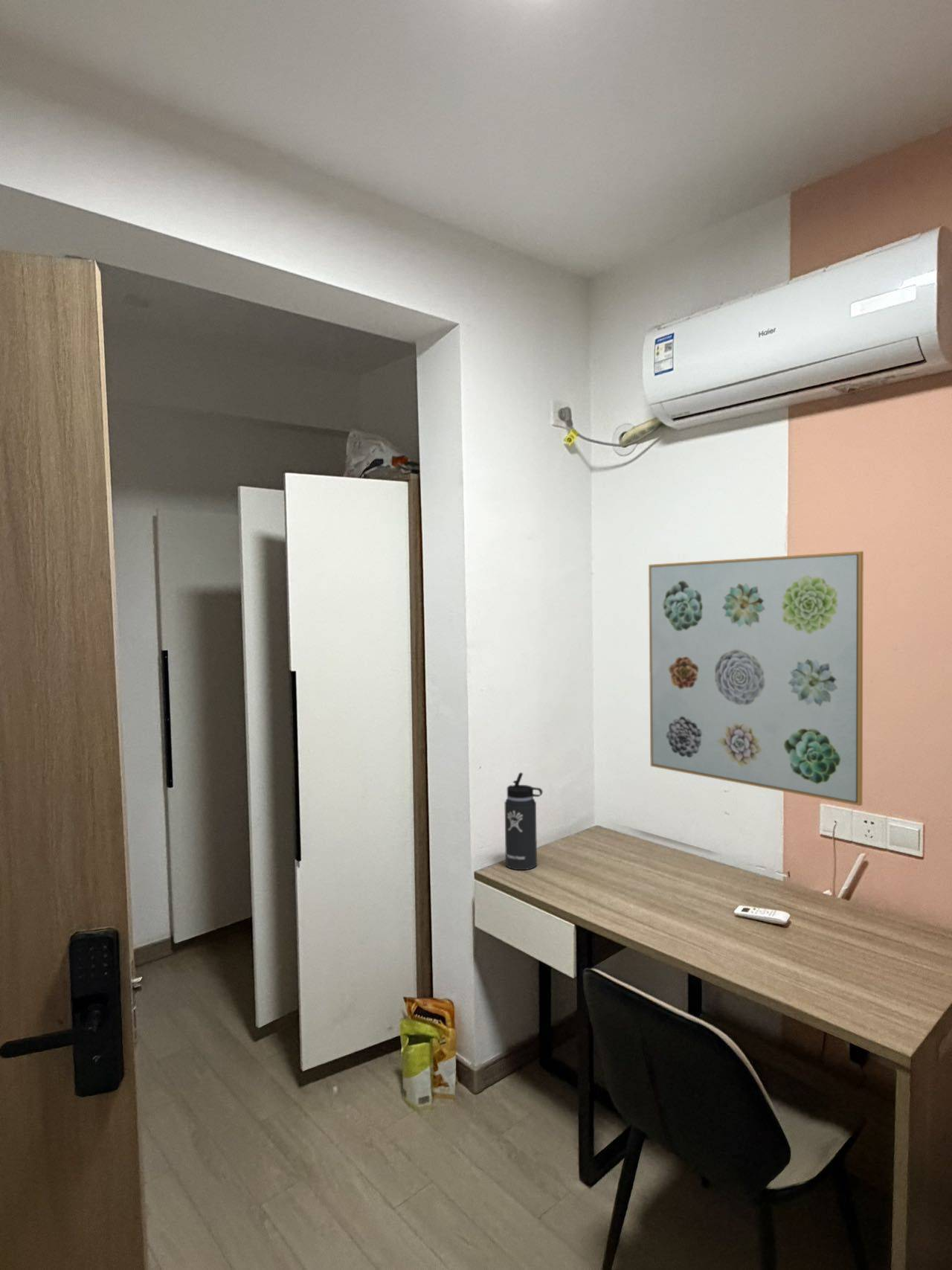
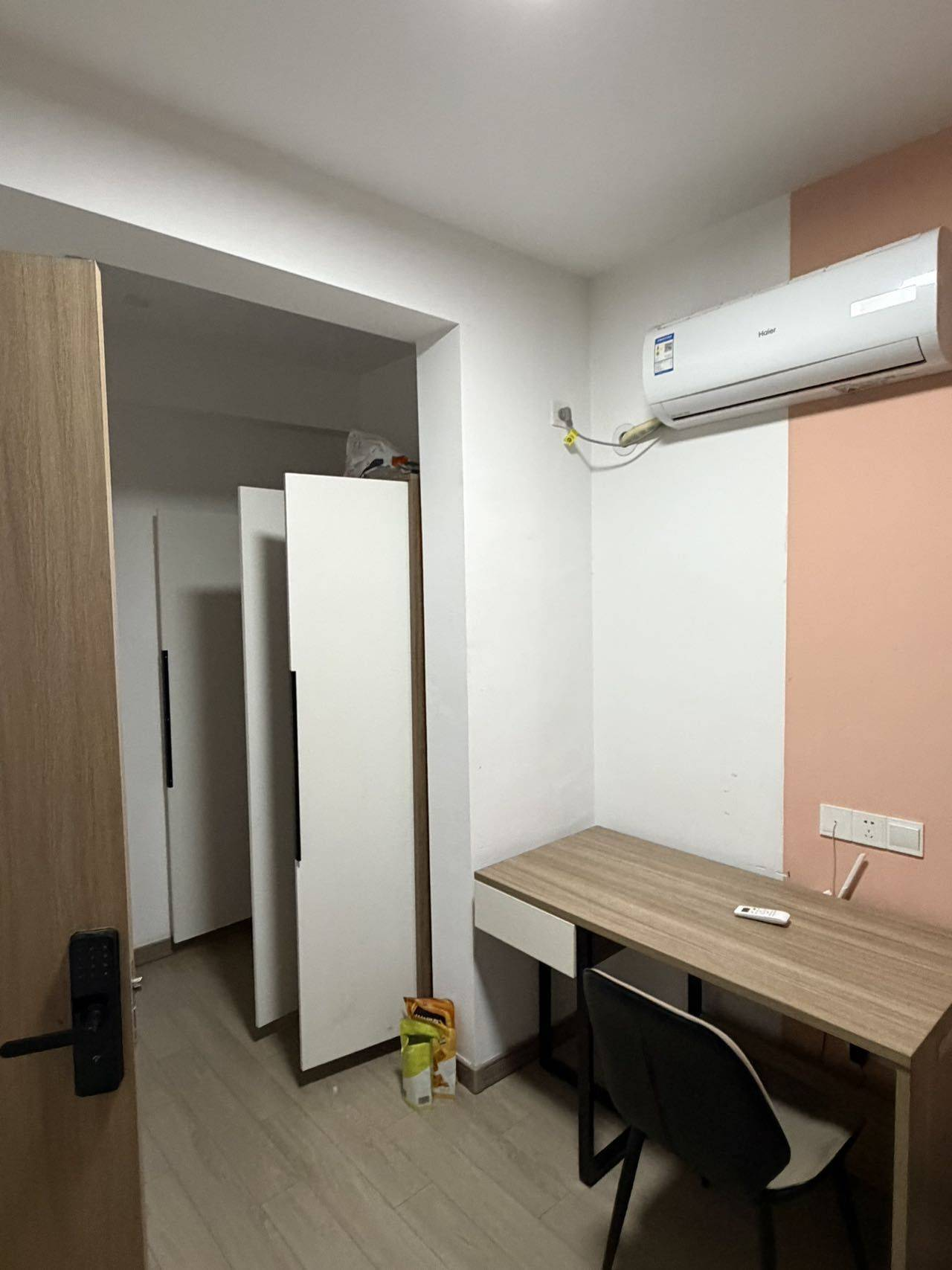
- wall art [648,551,864,806]
- thermos bottle [504,772,544,870]
